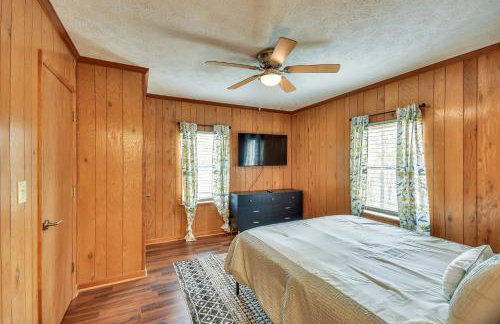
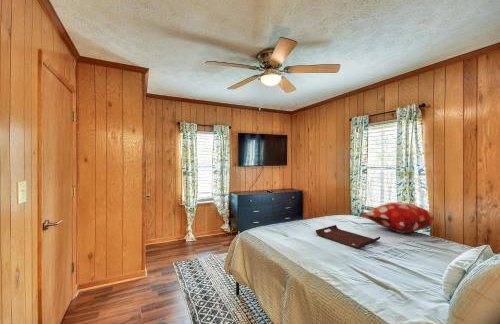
+ serving tray [315,224,381,249]
+ decorative pillow [363,201,434,234]
